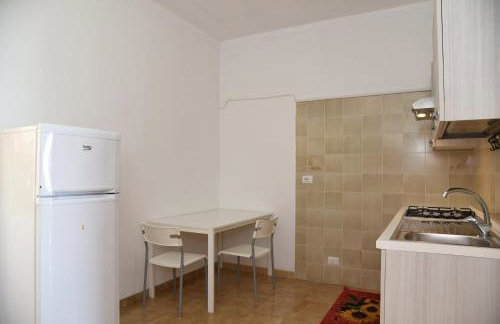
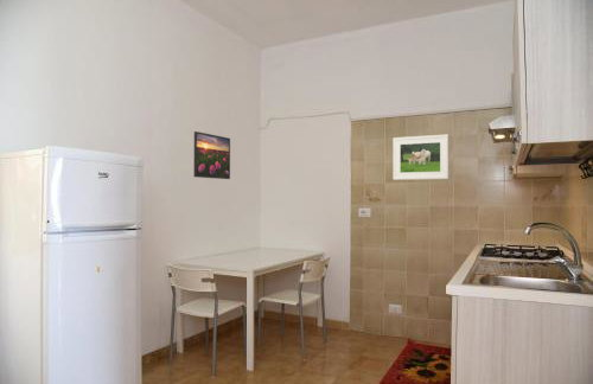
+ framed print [391,134,449,181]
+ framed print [192,130,231,180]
